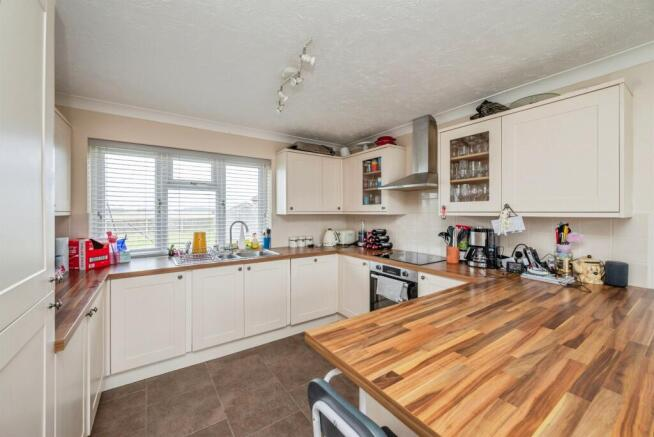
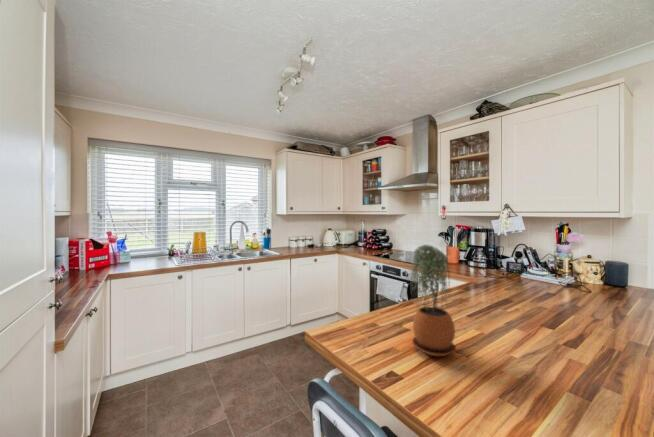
+ potted plant [410,244,457,357]
